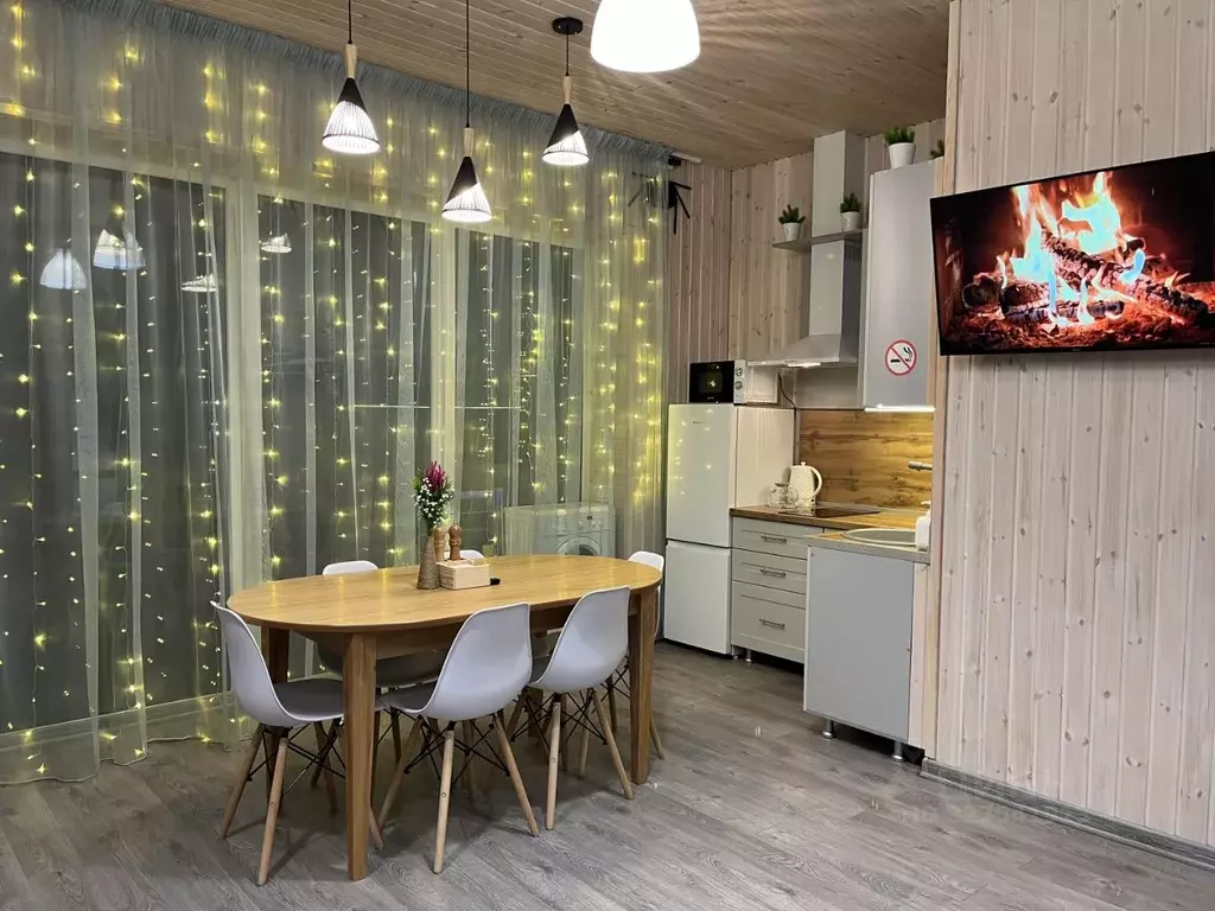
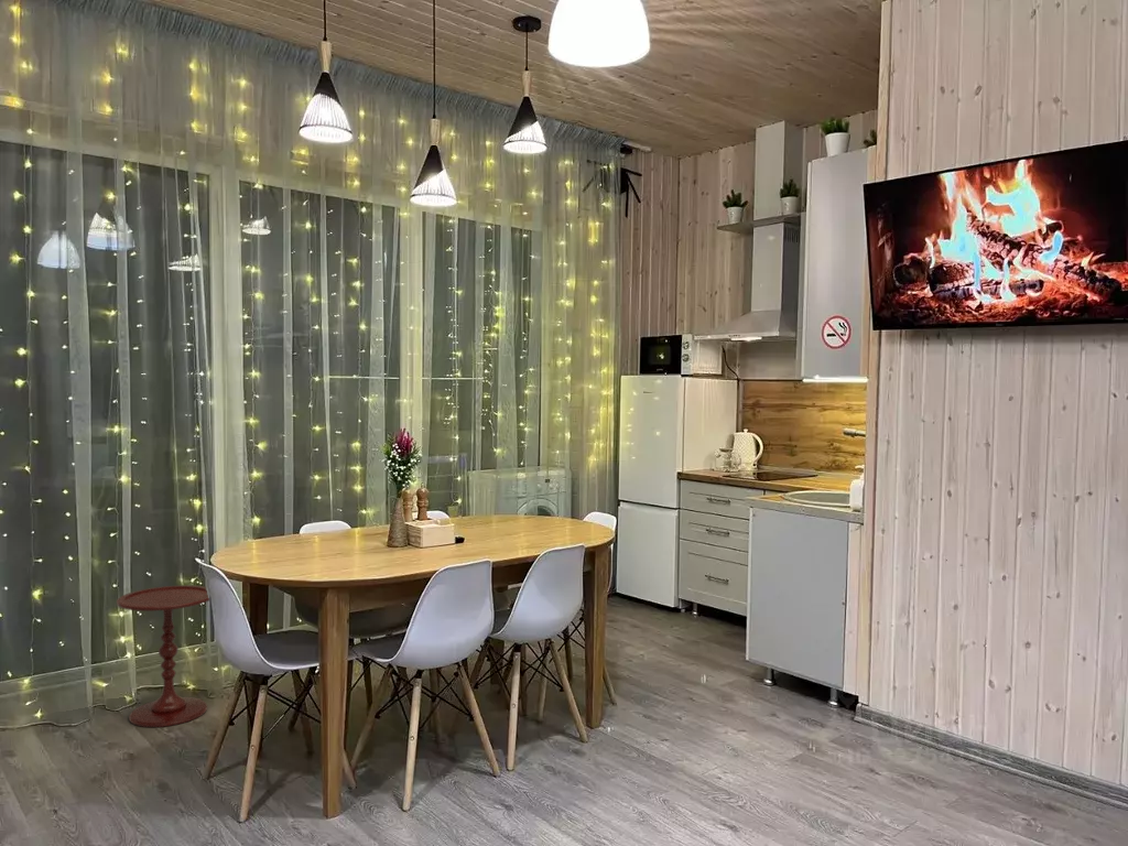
+ side table [116,584,210,728]
